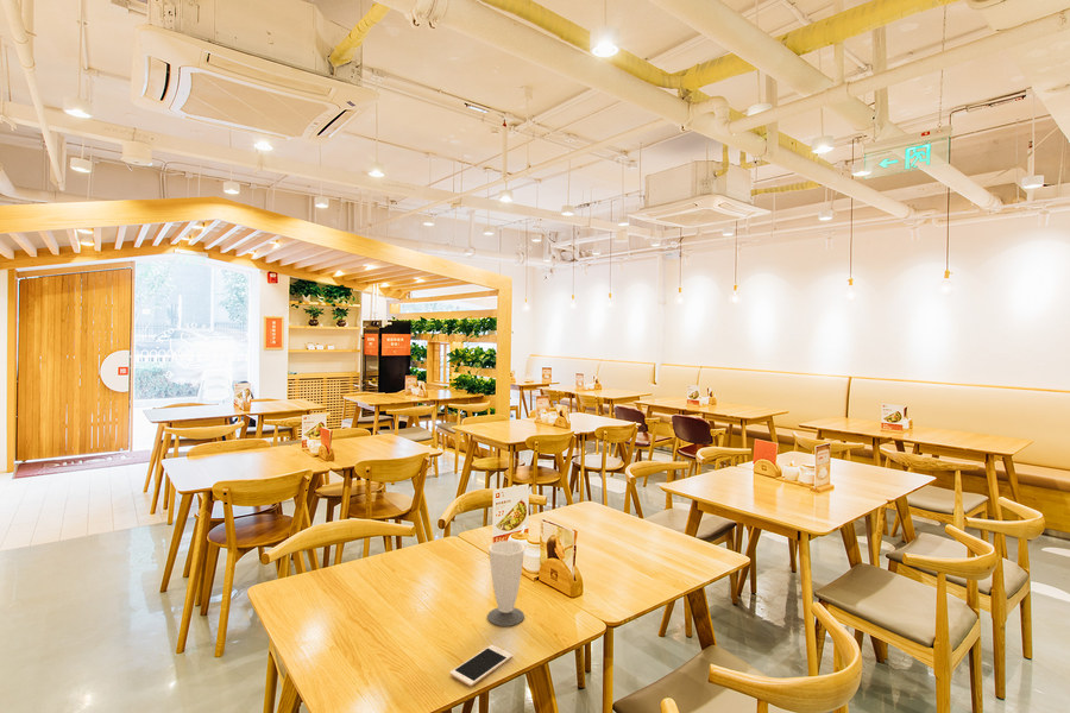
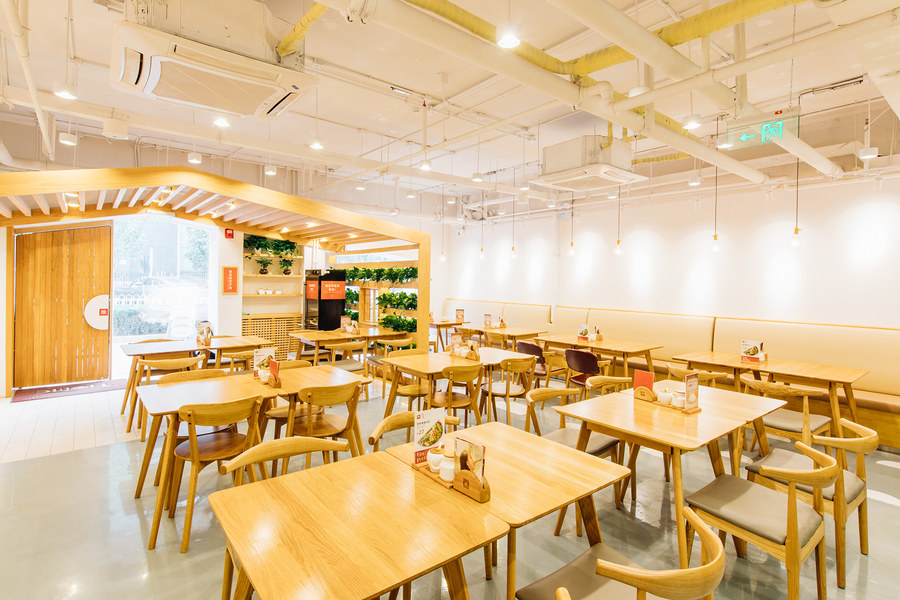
- cell phone [449,644,514,687]
- cup [486,540,527,627]
